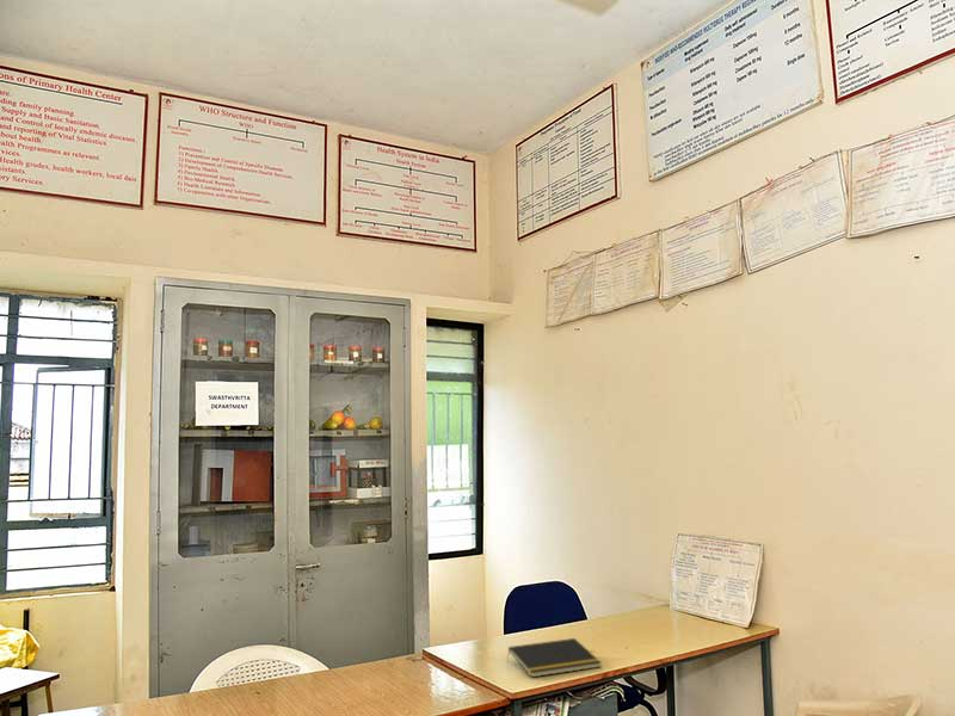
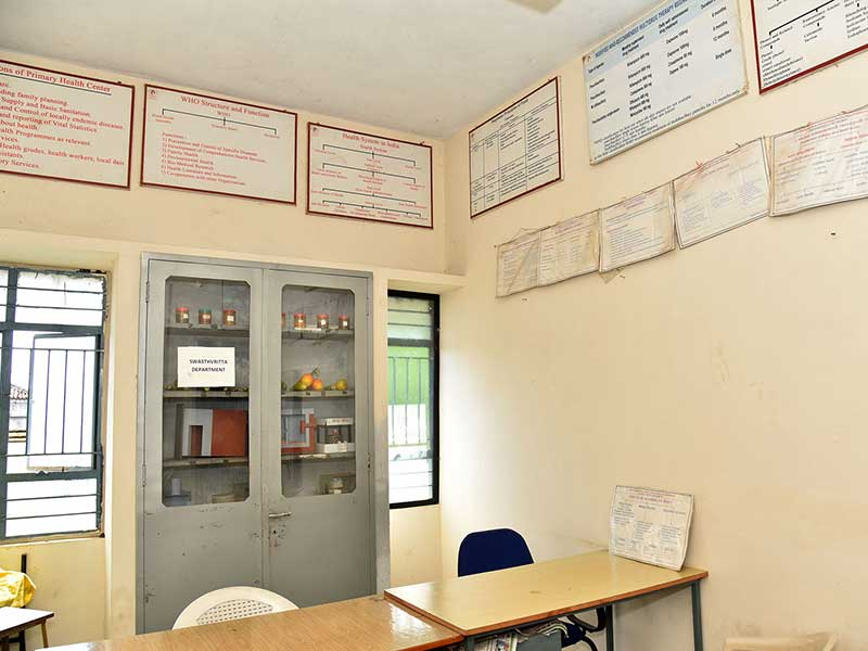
- notepad [506,637,603,679]
